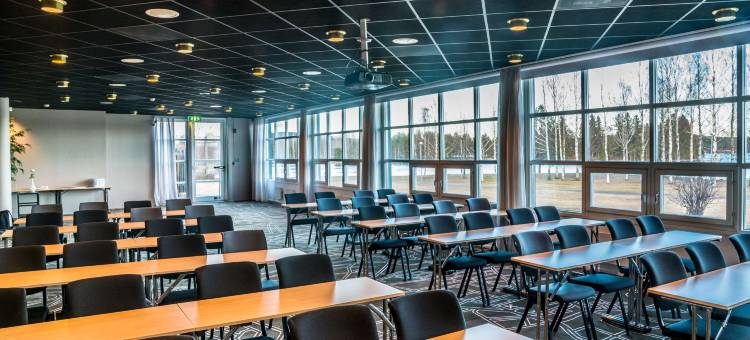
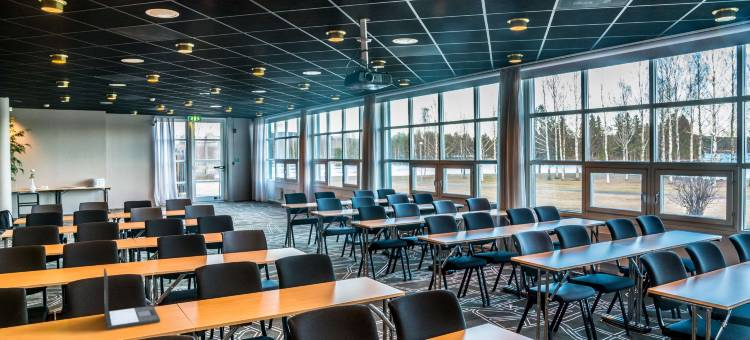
+ laptop [103,268,161,331]
